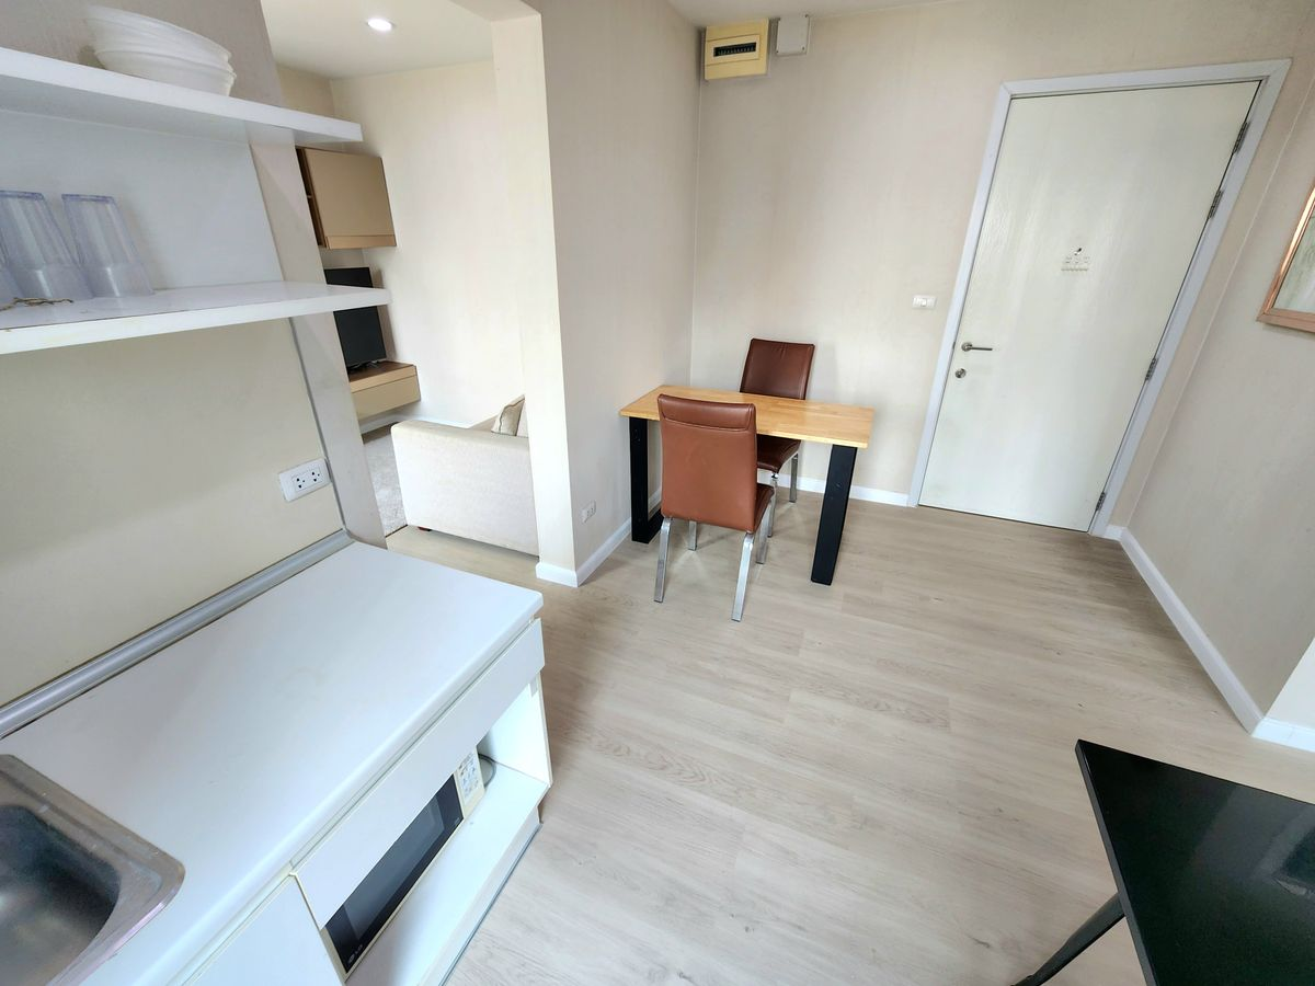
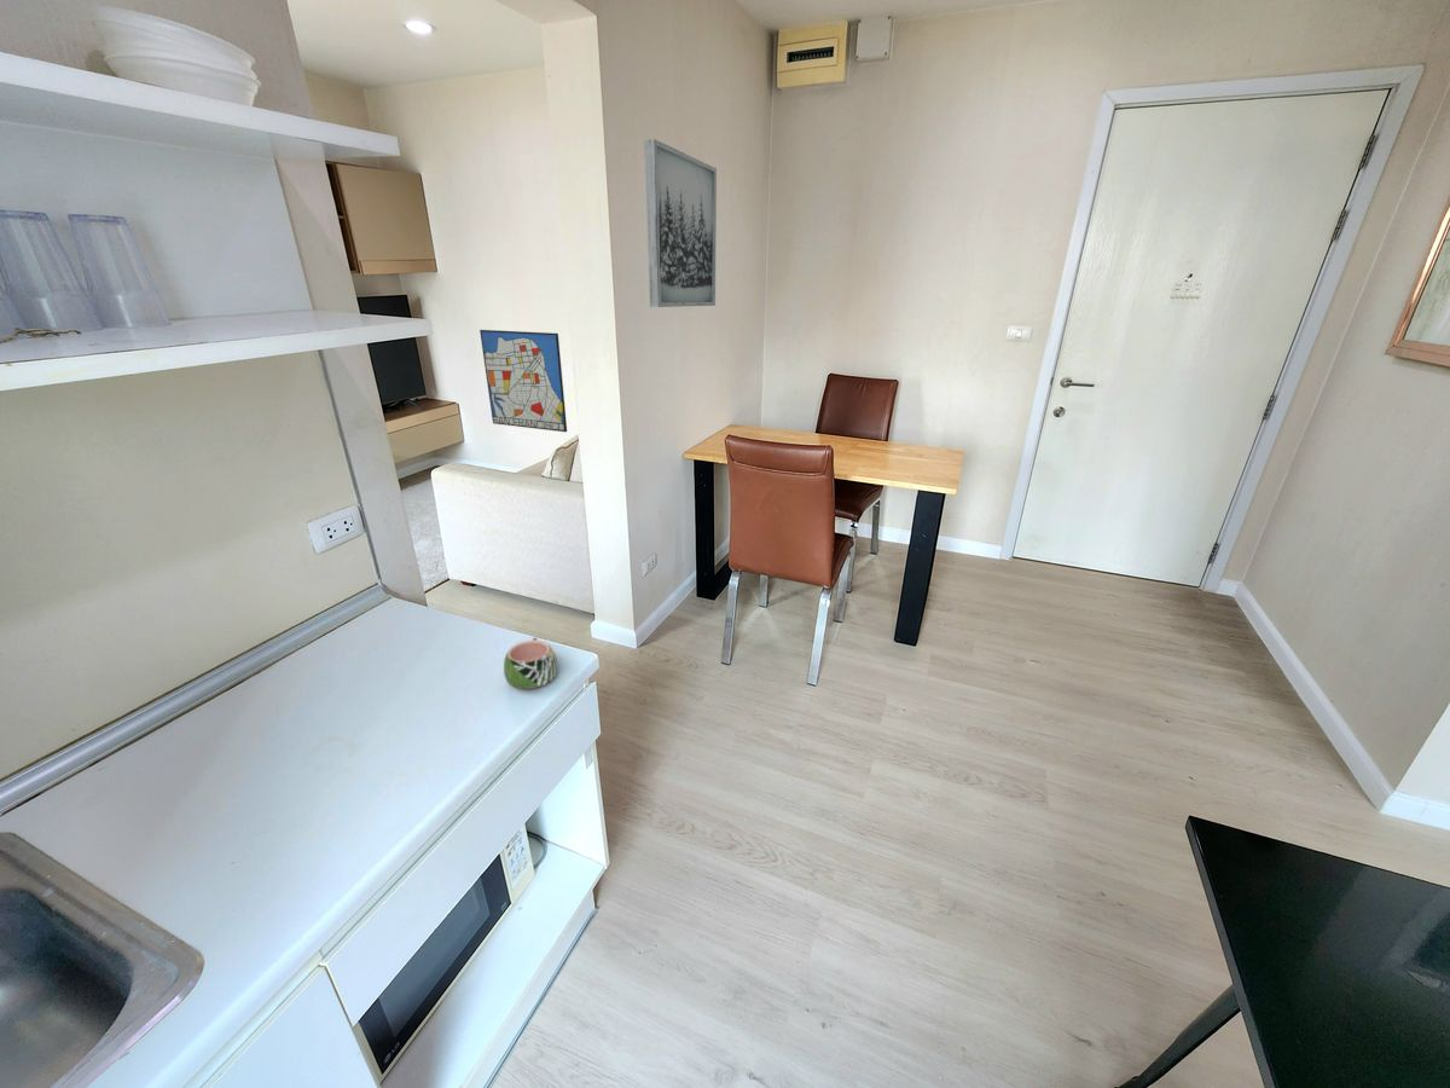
+ wall art [643,138,718,308]
+ wall art [478,329,568,433]
+ mug [503,636,558,690]
